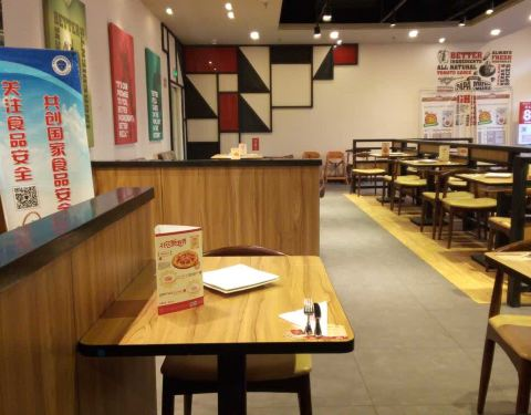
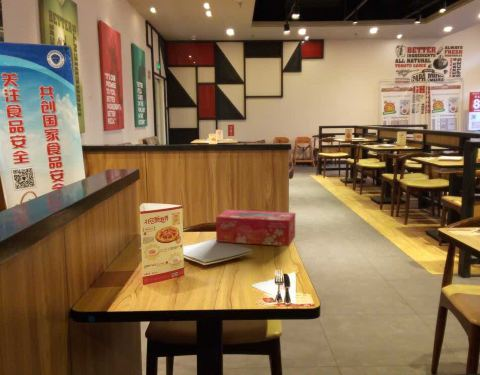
+ tissue box [215,209,296,247]
